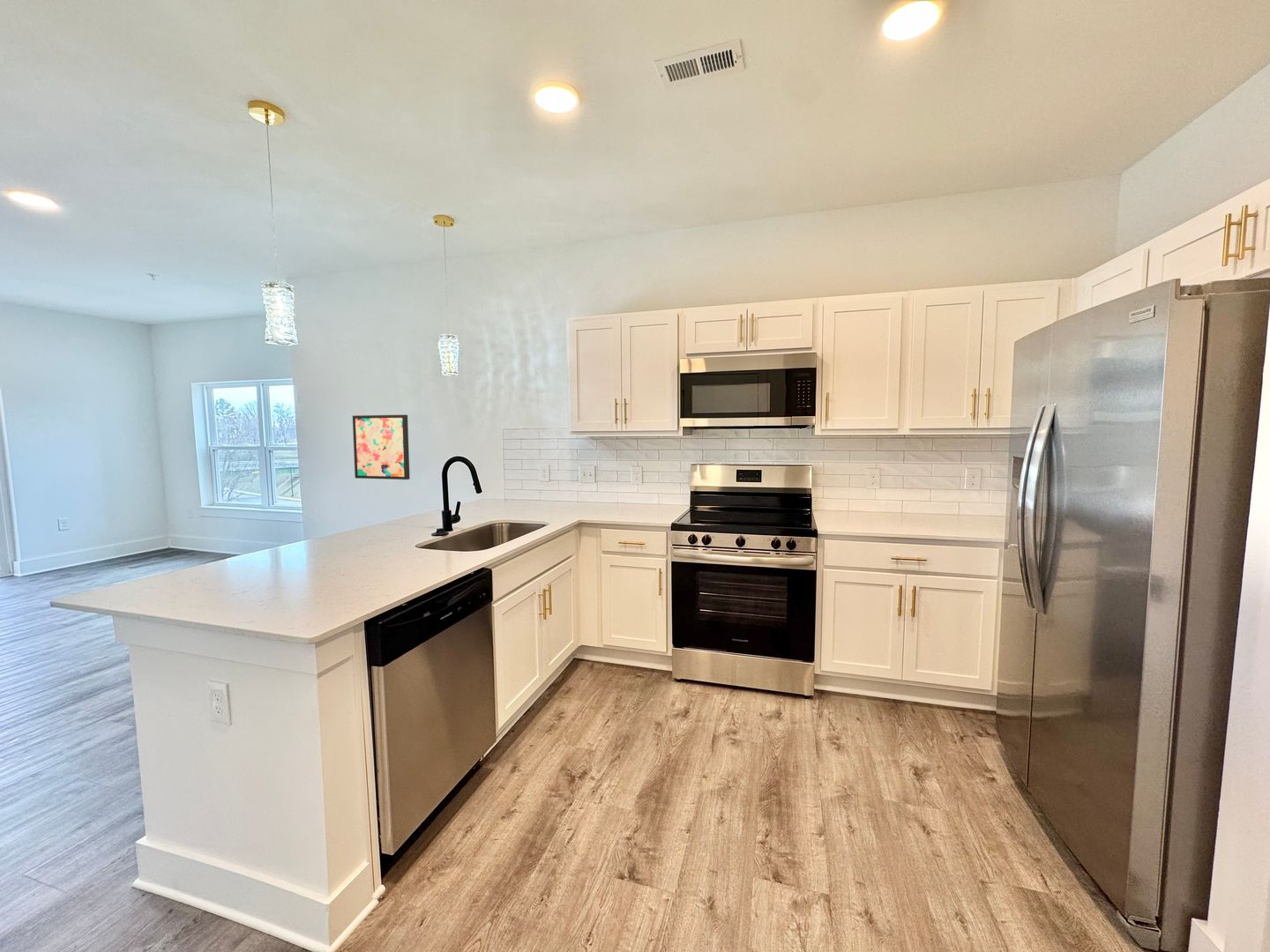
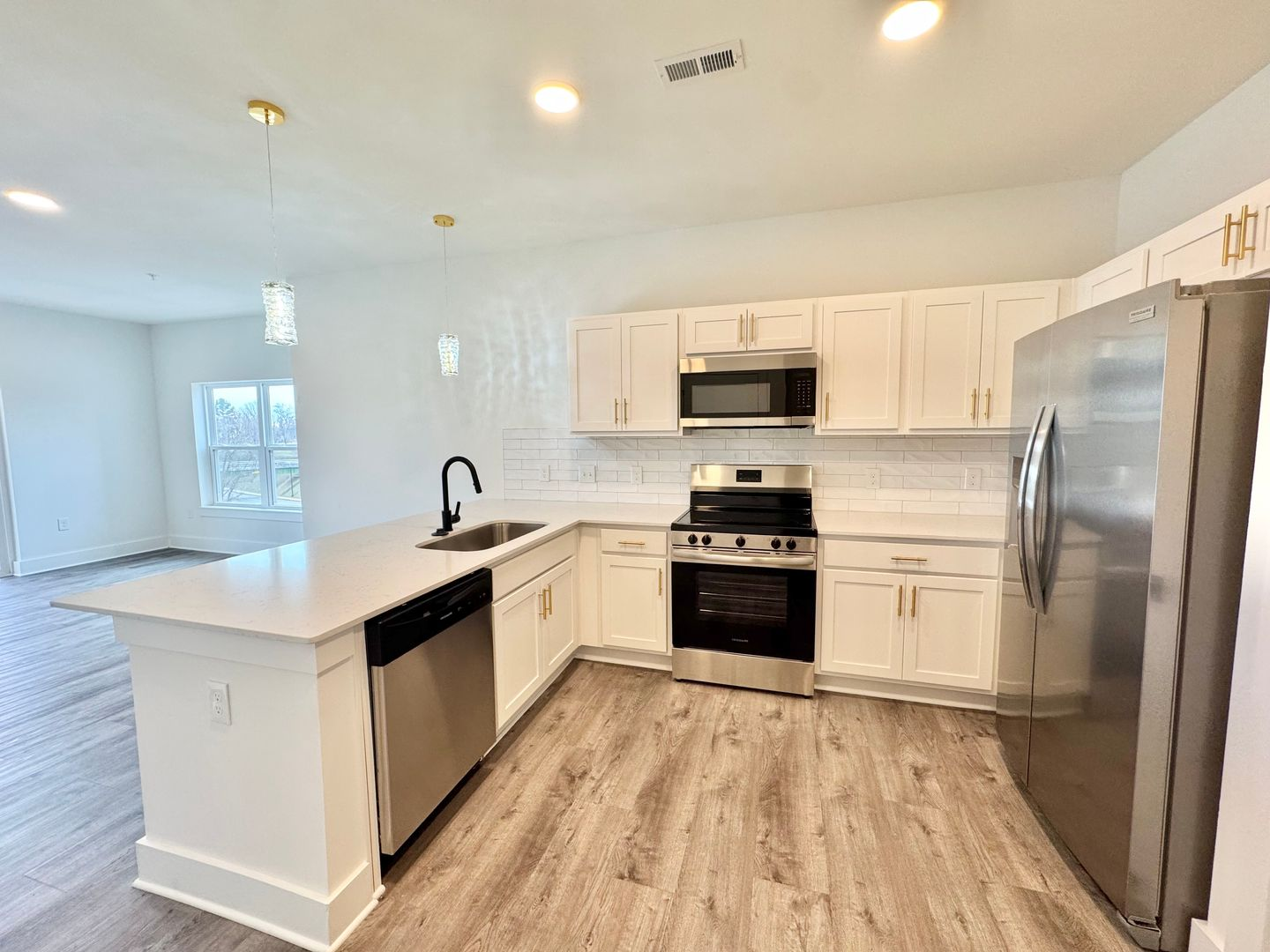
- wall art [352,414,411,480]
